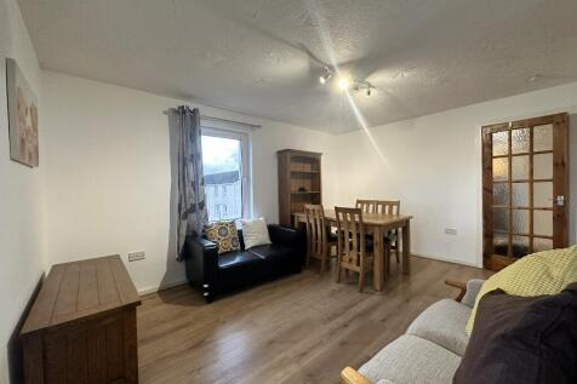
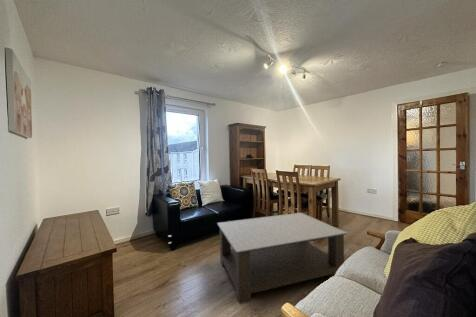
+ coffee table [216,212,348,305]
